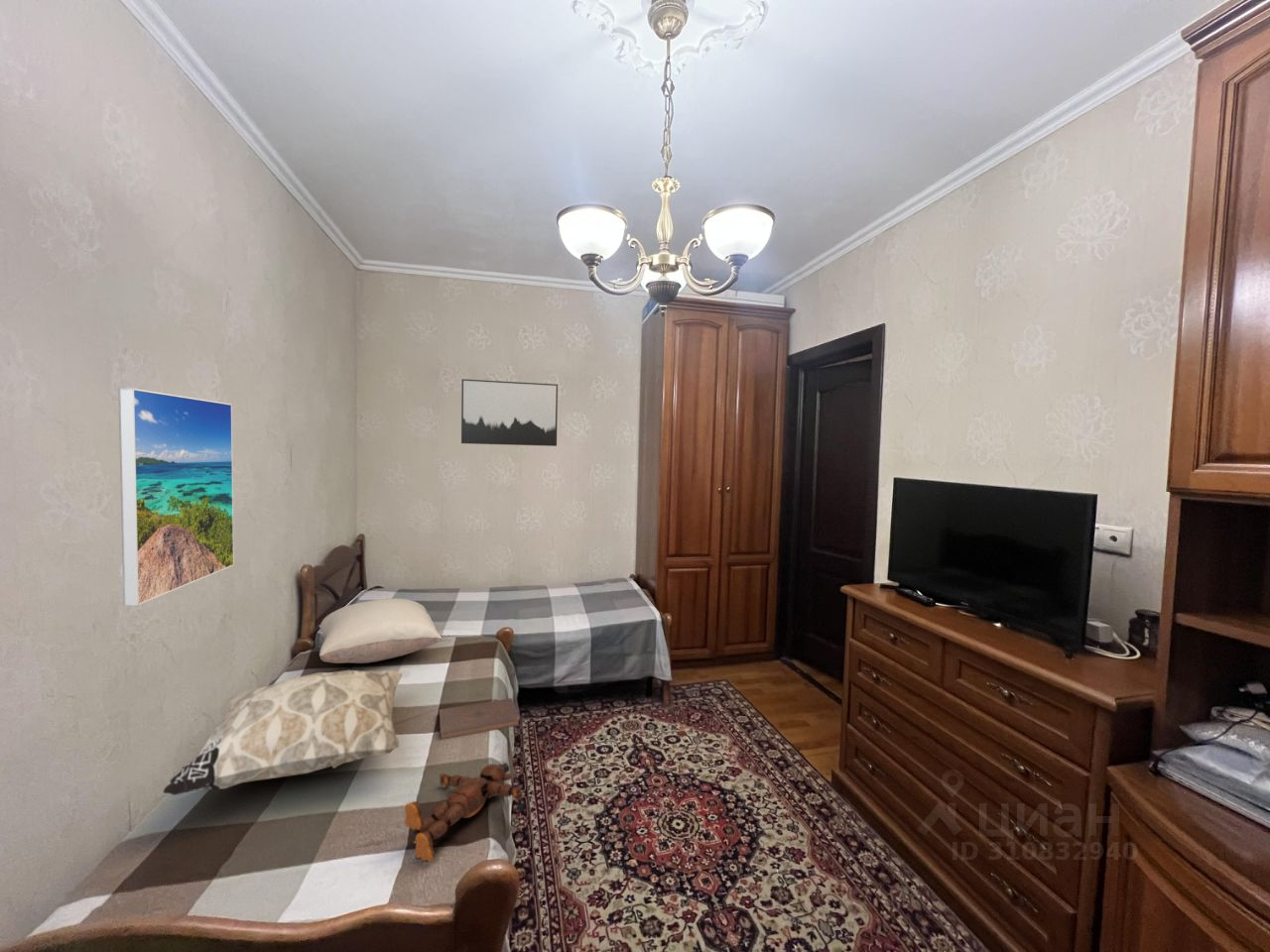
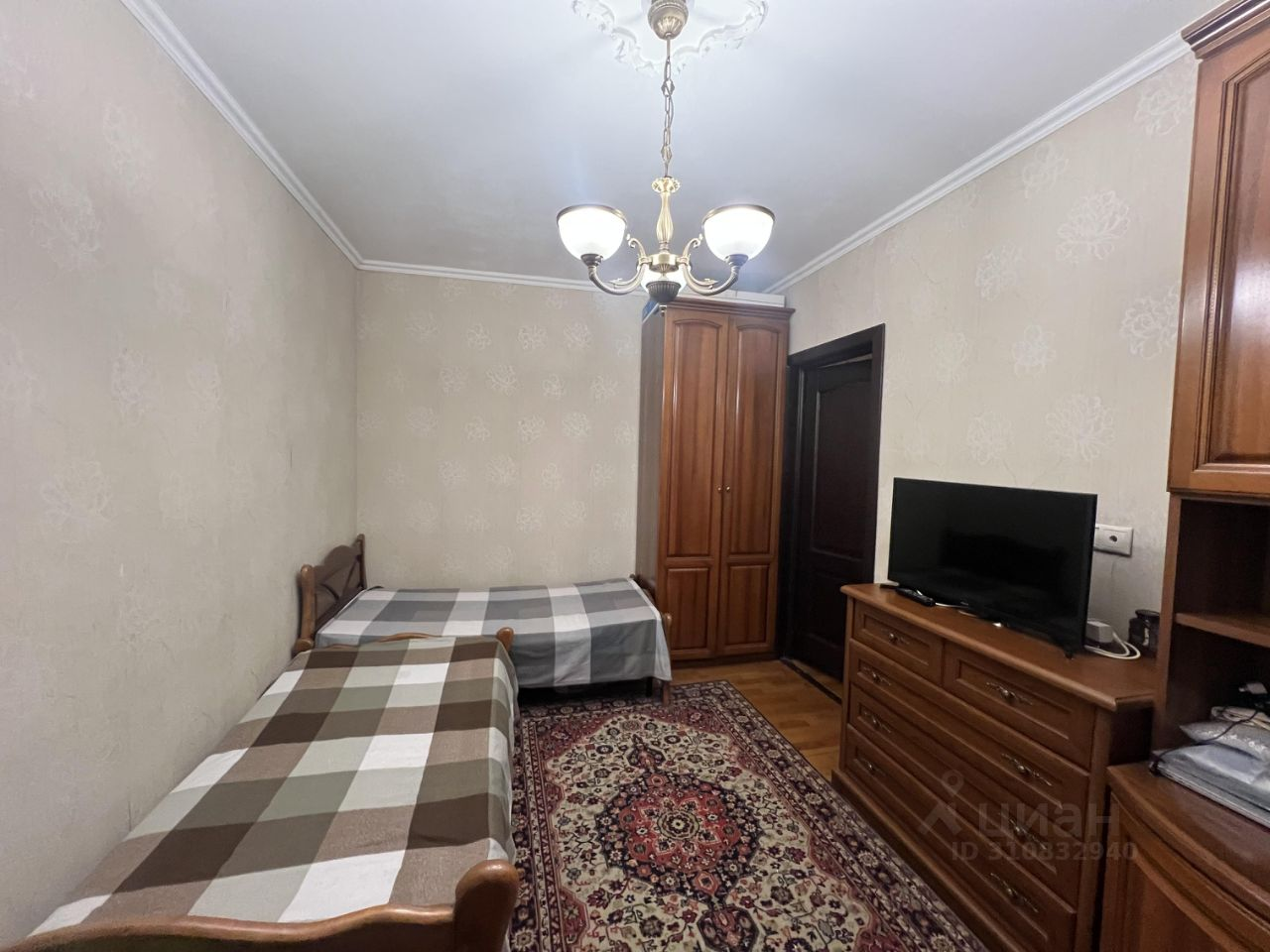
- decorative pillow [161,669,403,796]
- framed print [117,387,235,607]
- wall art [460,378,559,447]
- book [439,697,520,741]
- teddy bear [404,762,525,863]
- pillow [318,597,443,664]
